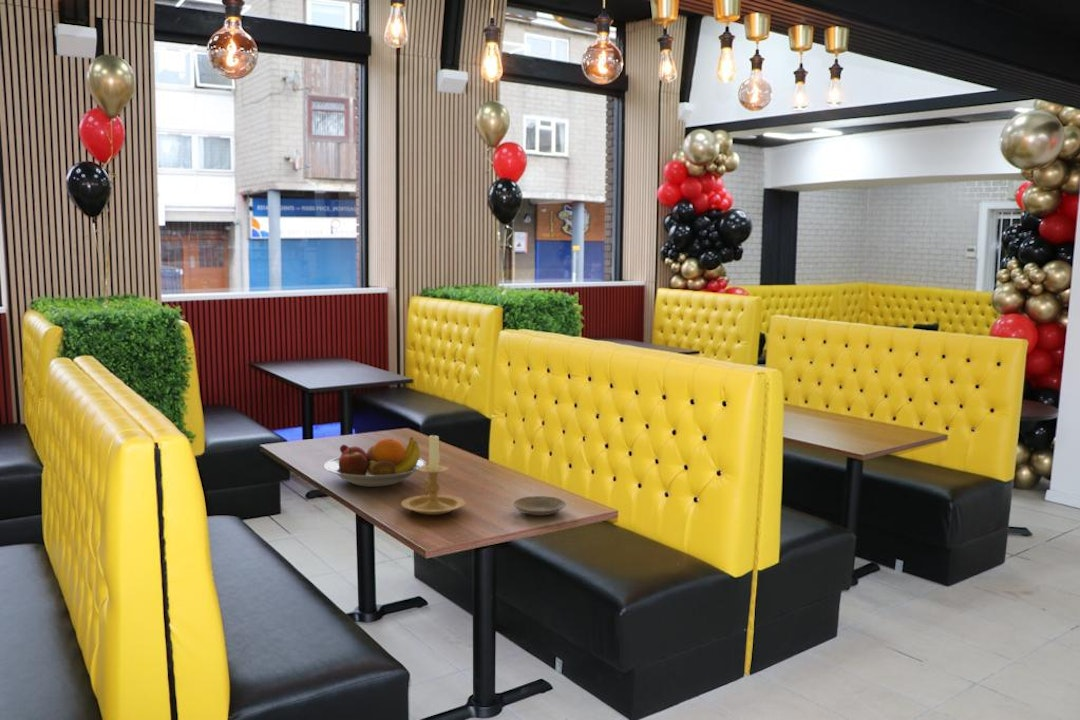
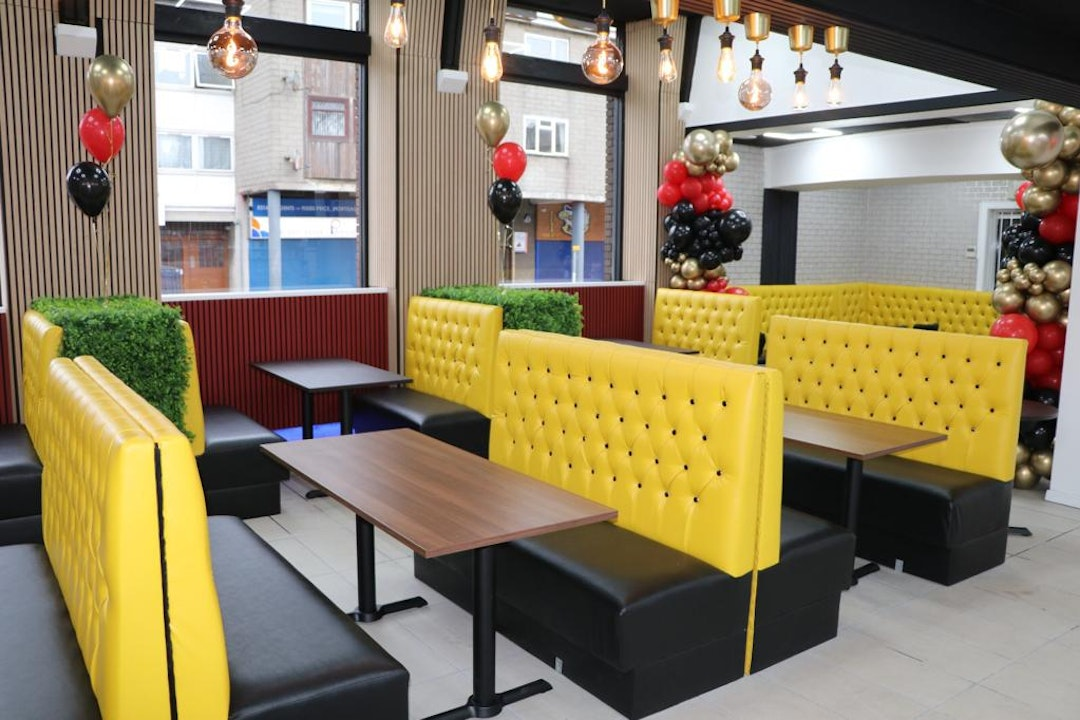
- plate [512,495,567,516]
- candle holder [400,432,466,516]
- fruit bowl [323,436,427,488]
